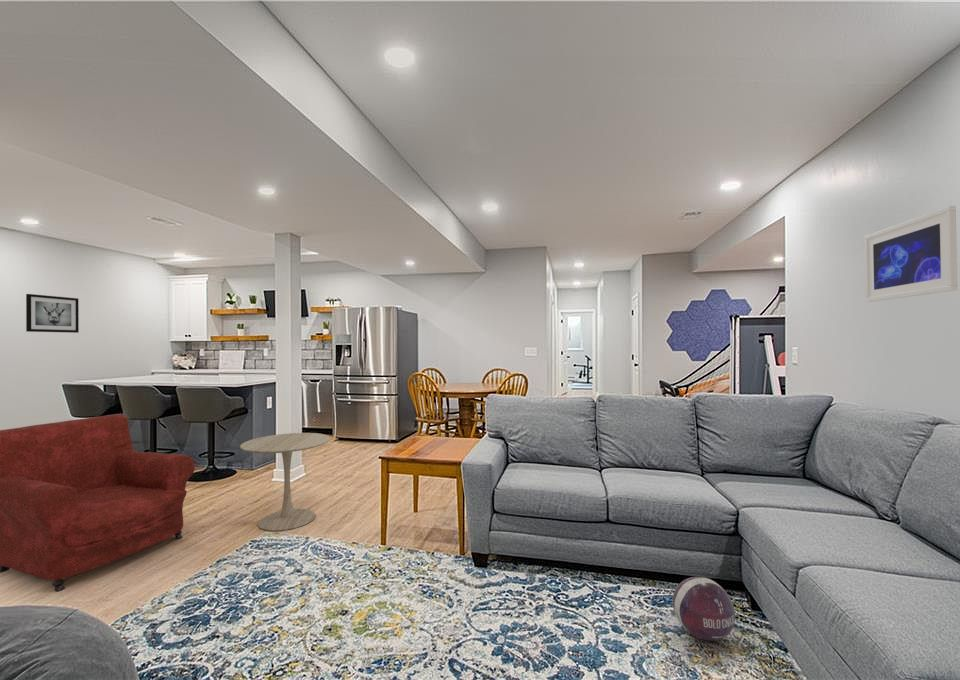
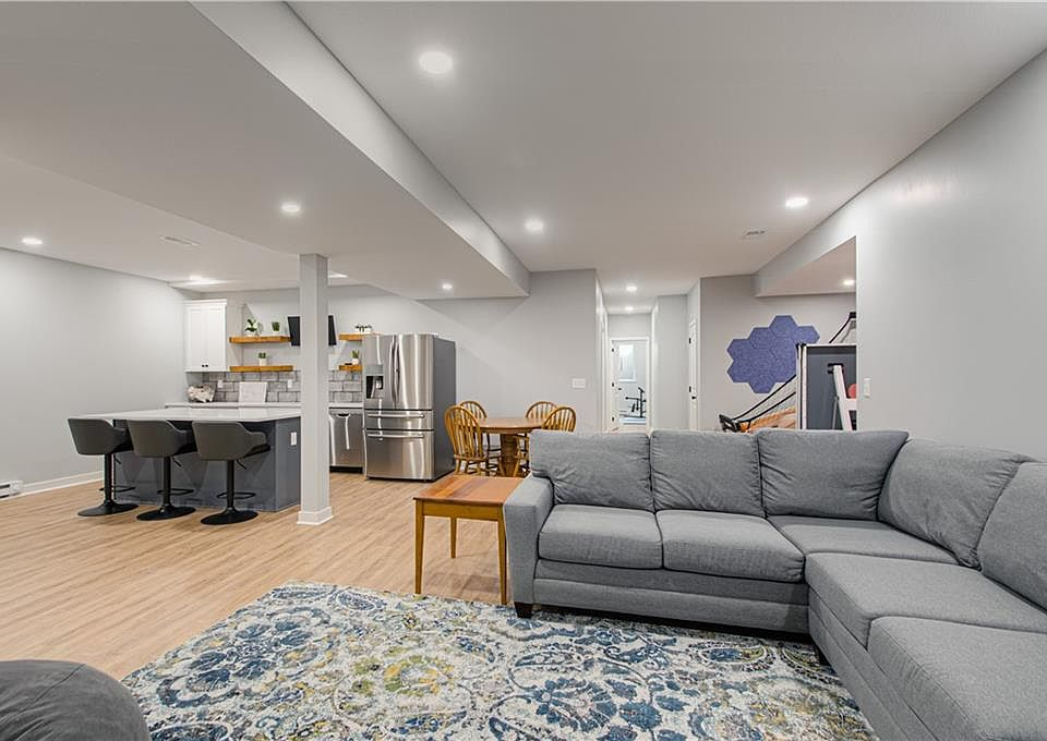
- armchair [0,413,196,593]
- side table [239,432,331,532]
- ball [672,576,736,642]
- wall art [25,293,80,334]
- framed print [863,205,958,303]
